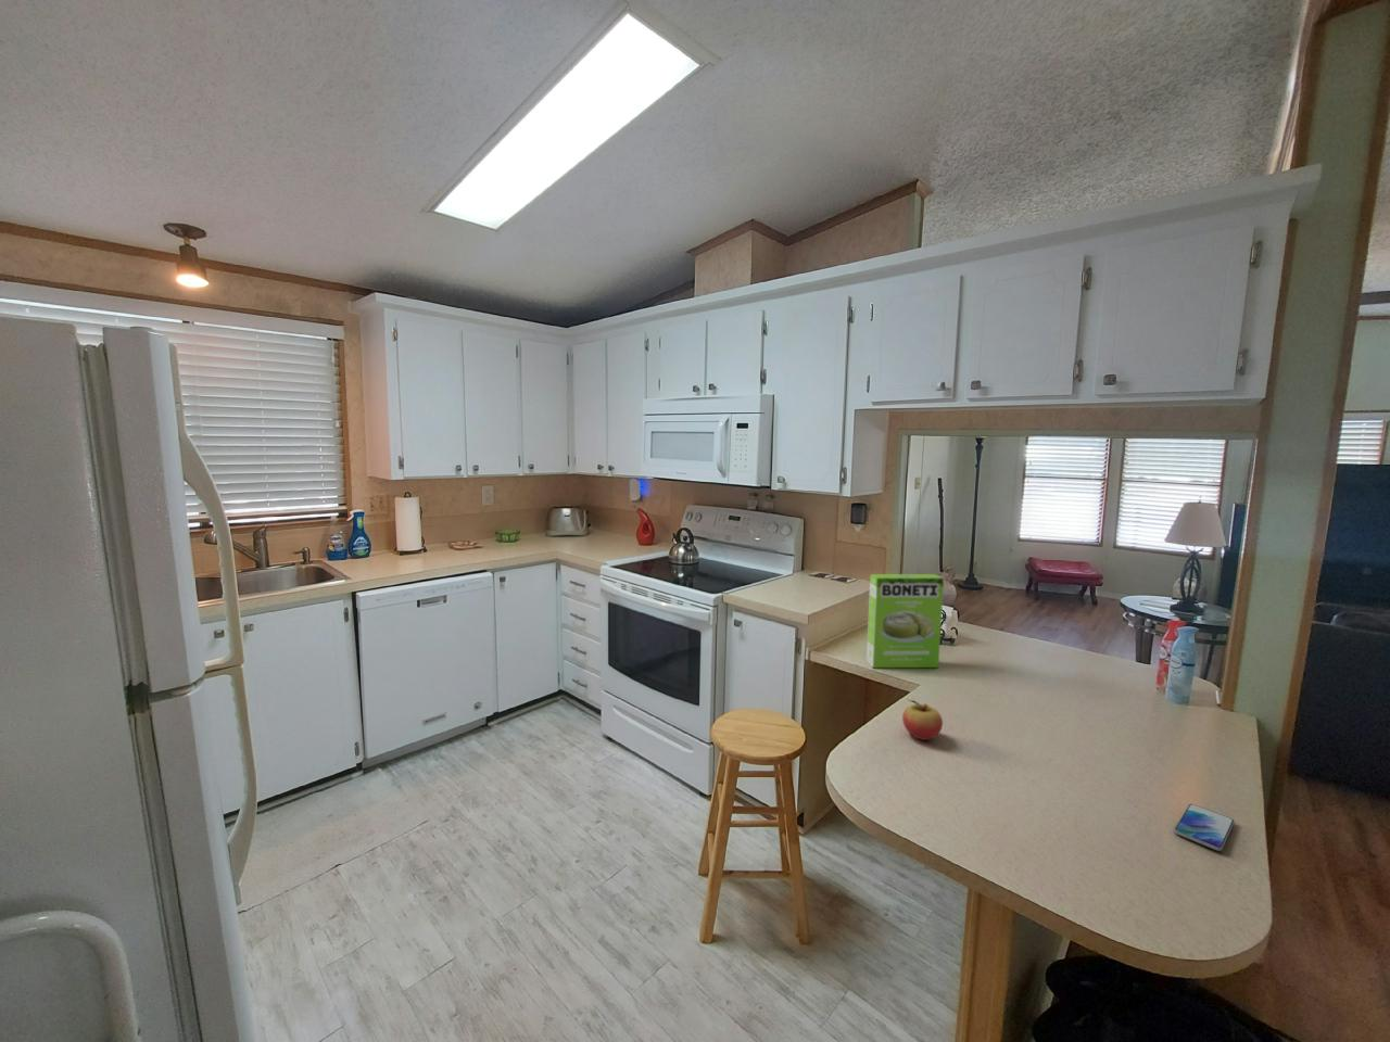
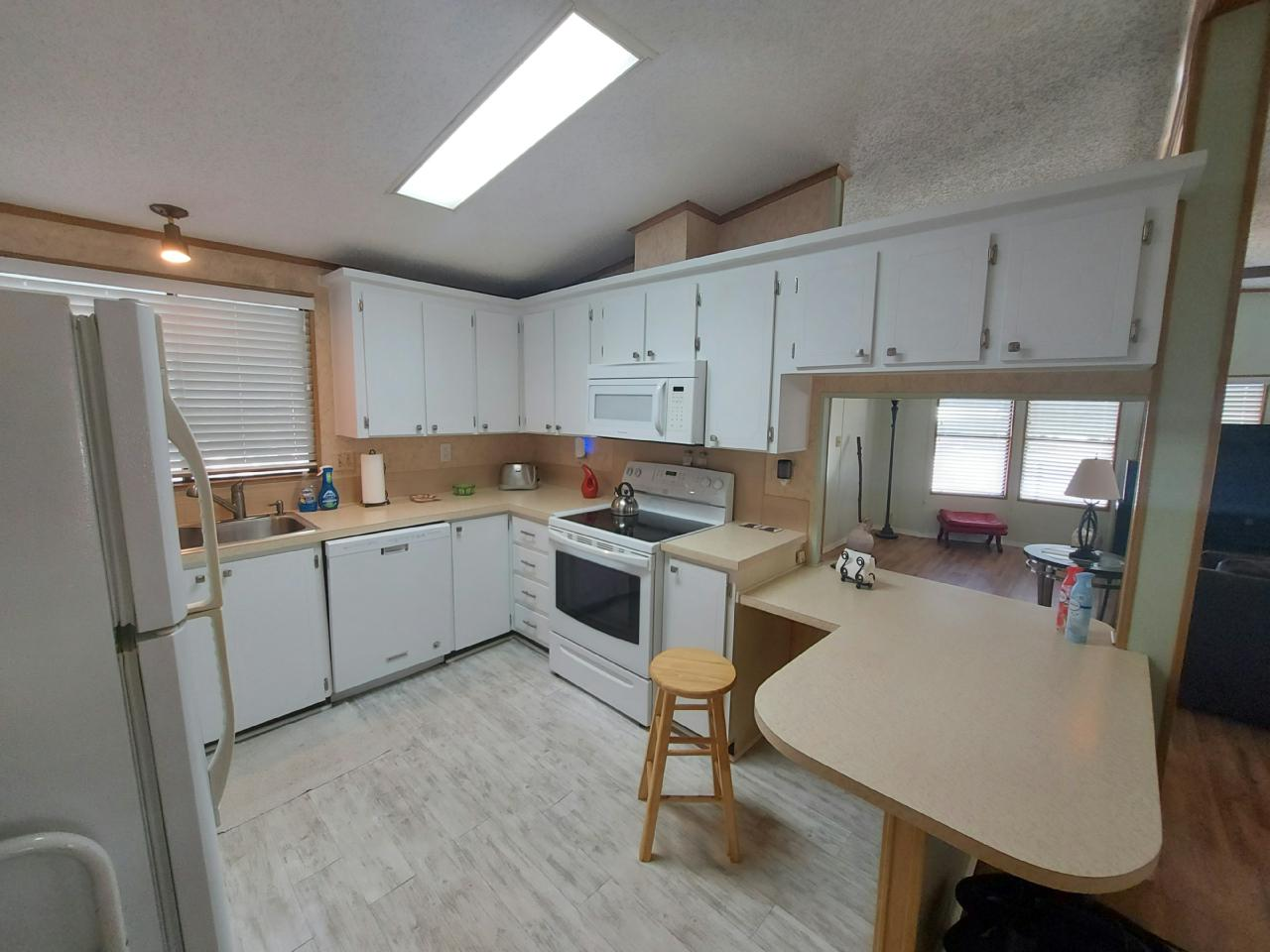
- fruit [902,699,943,741]
- cake mix box [866,574,945,669]
- smartphone [1173,803,1236,852]
